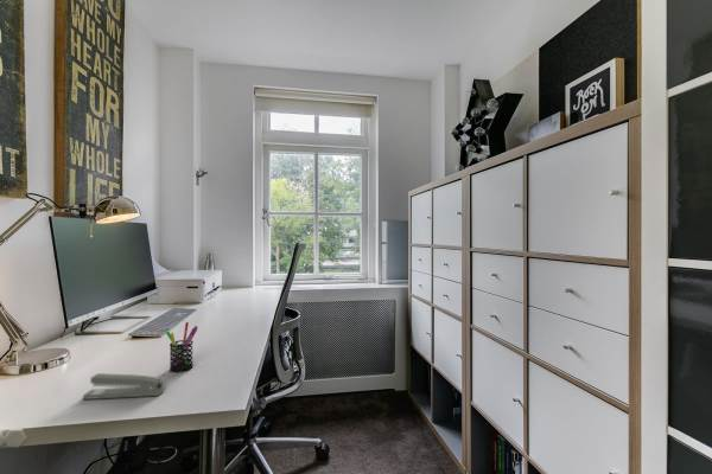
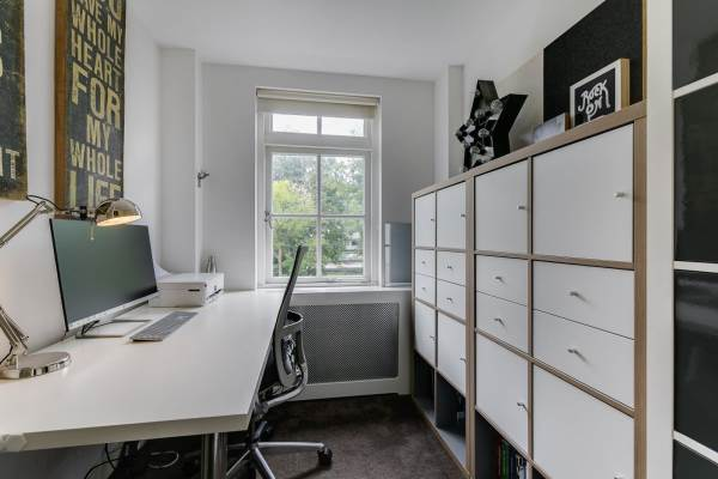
- pen holder [165,321,198,373]
- stapler [81,372,165,401]
